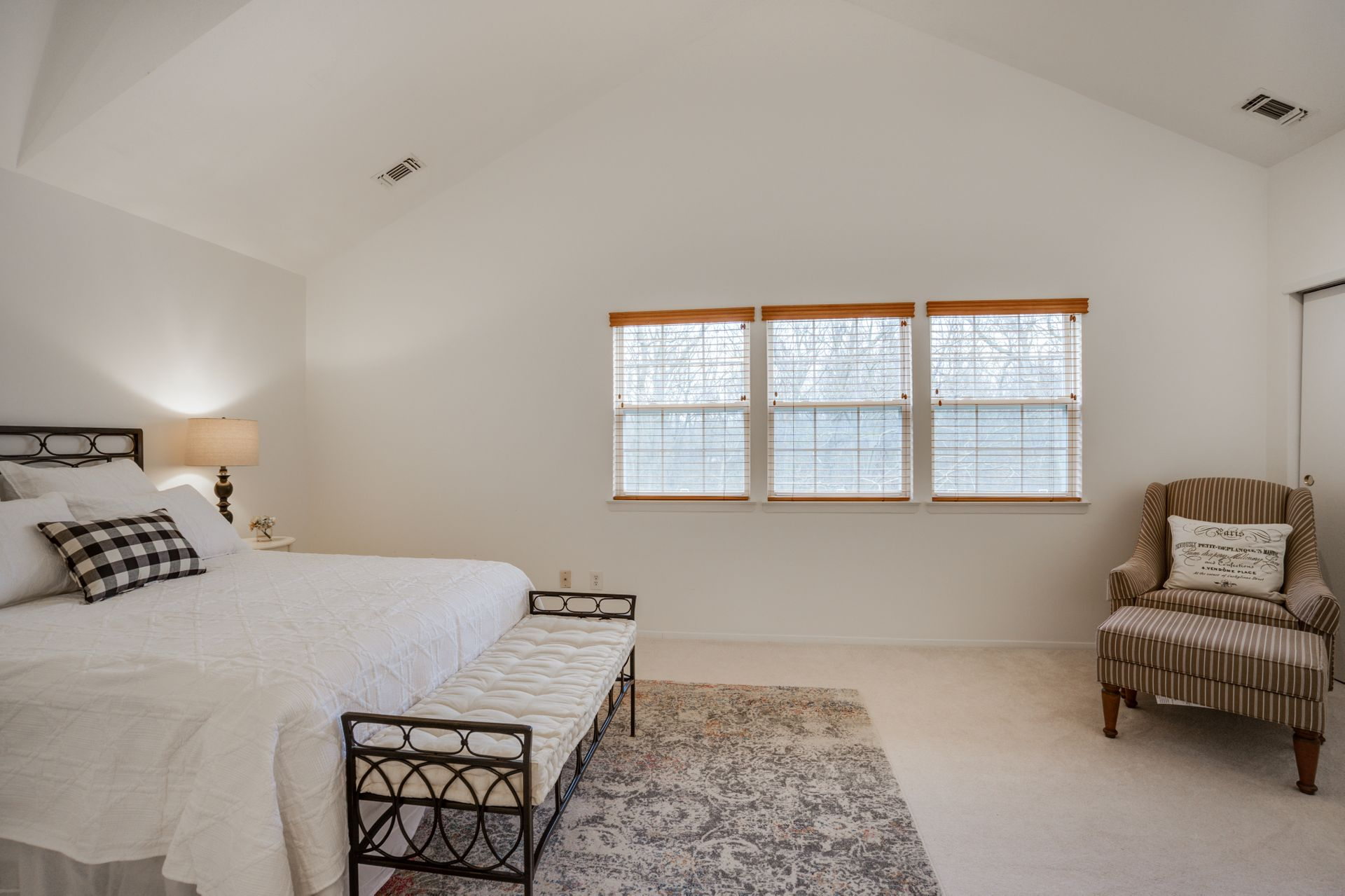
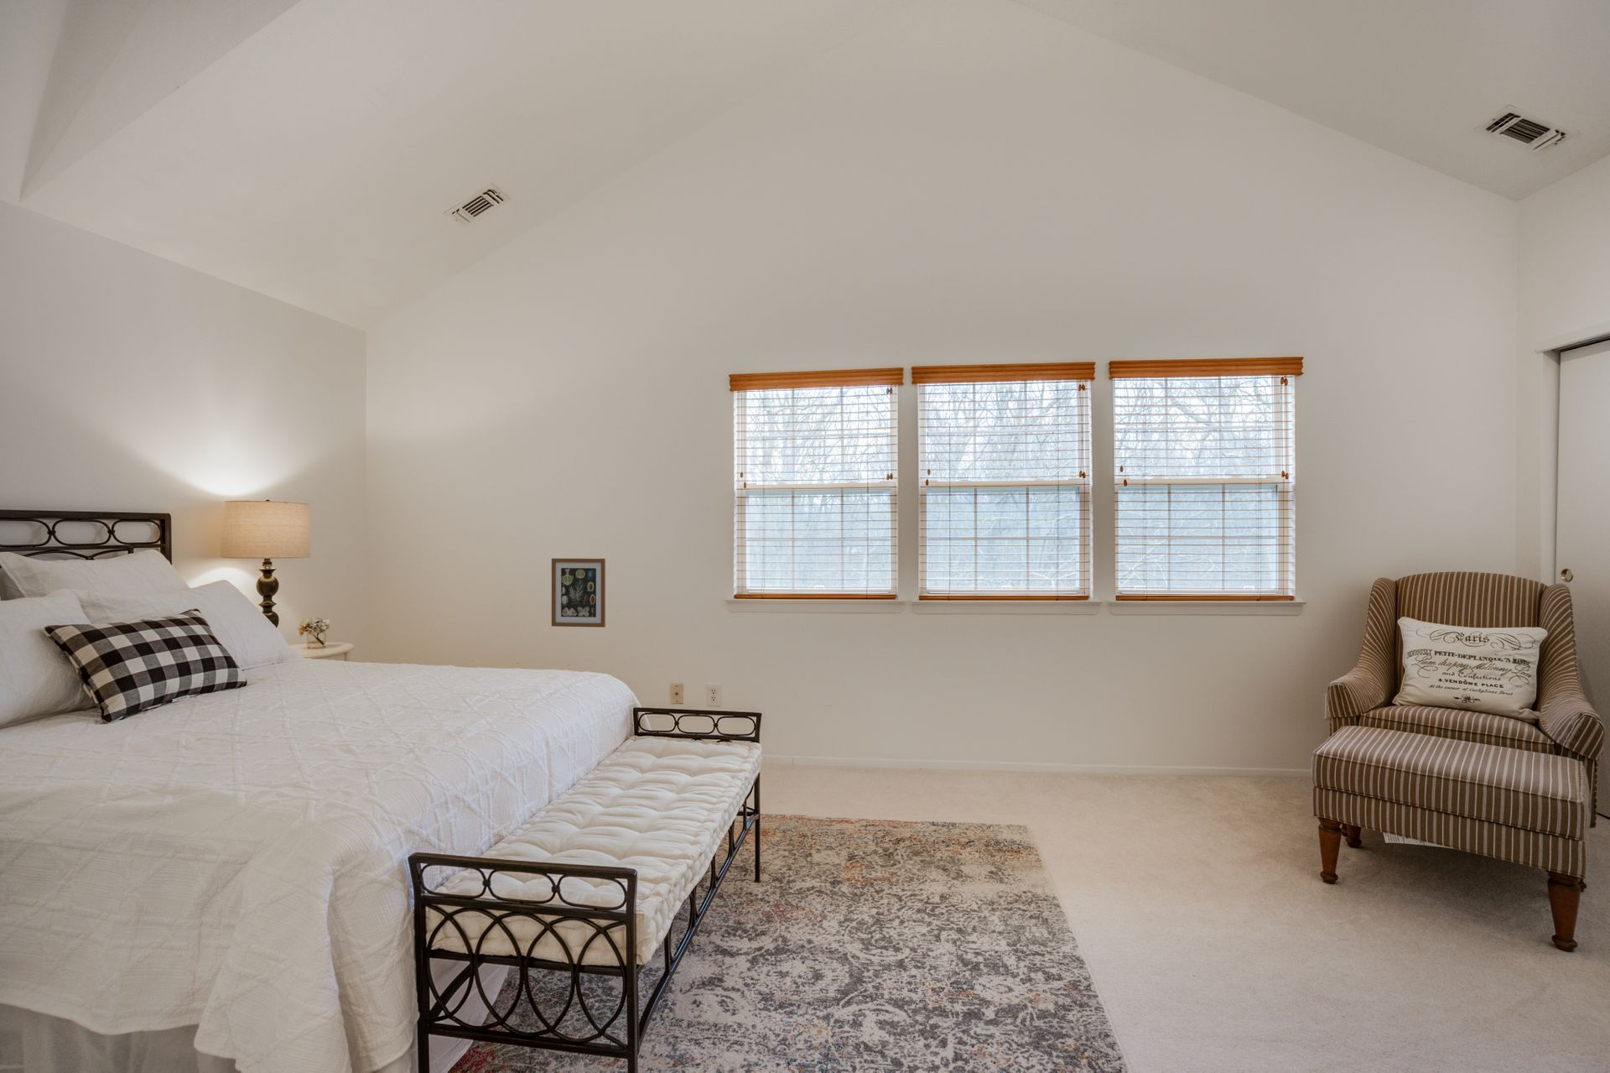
+ wall art [551,558,606,629]
